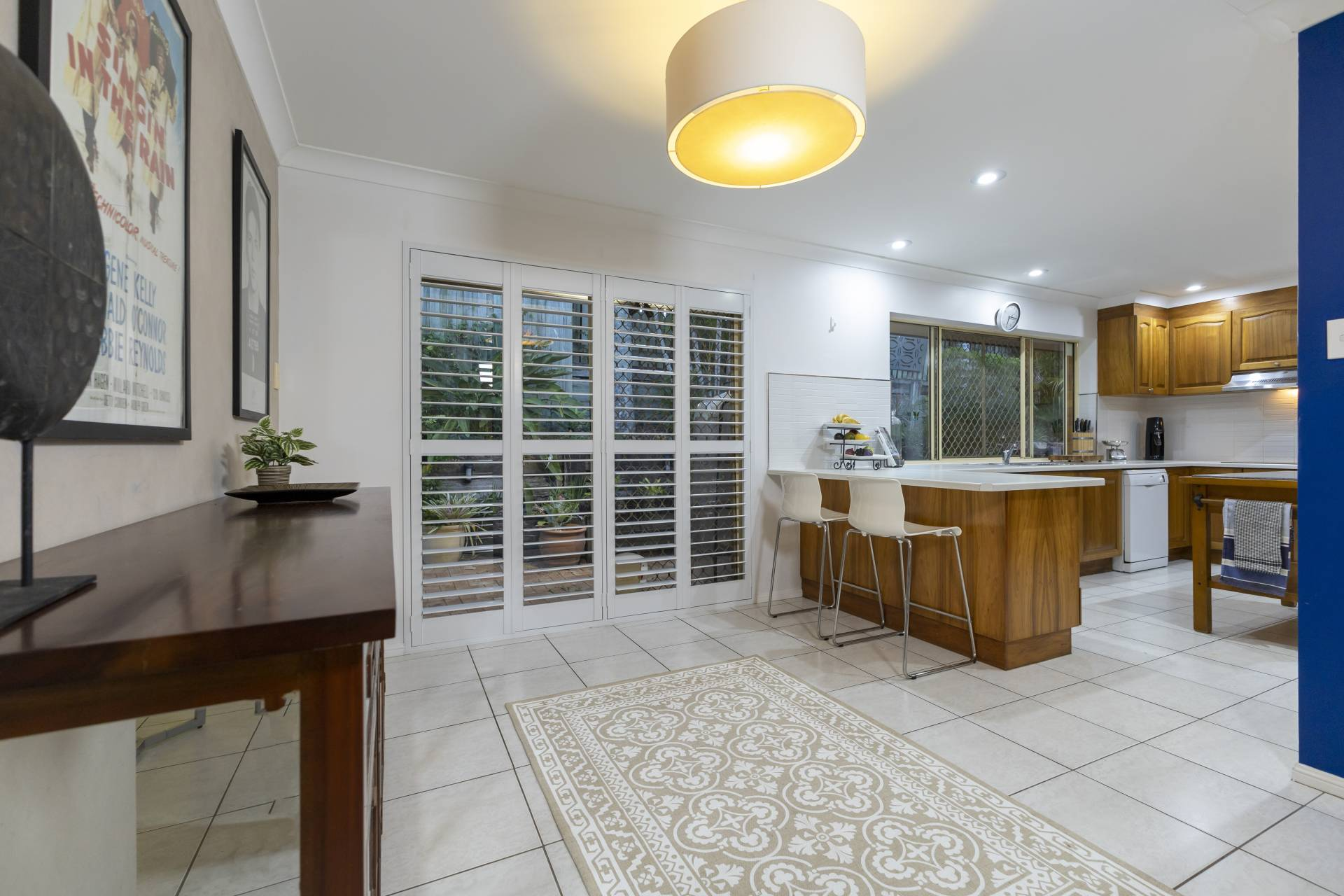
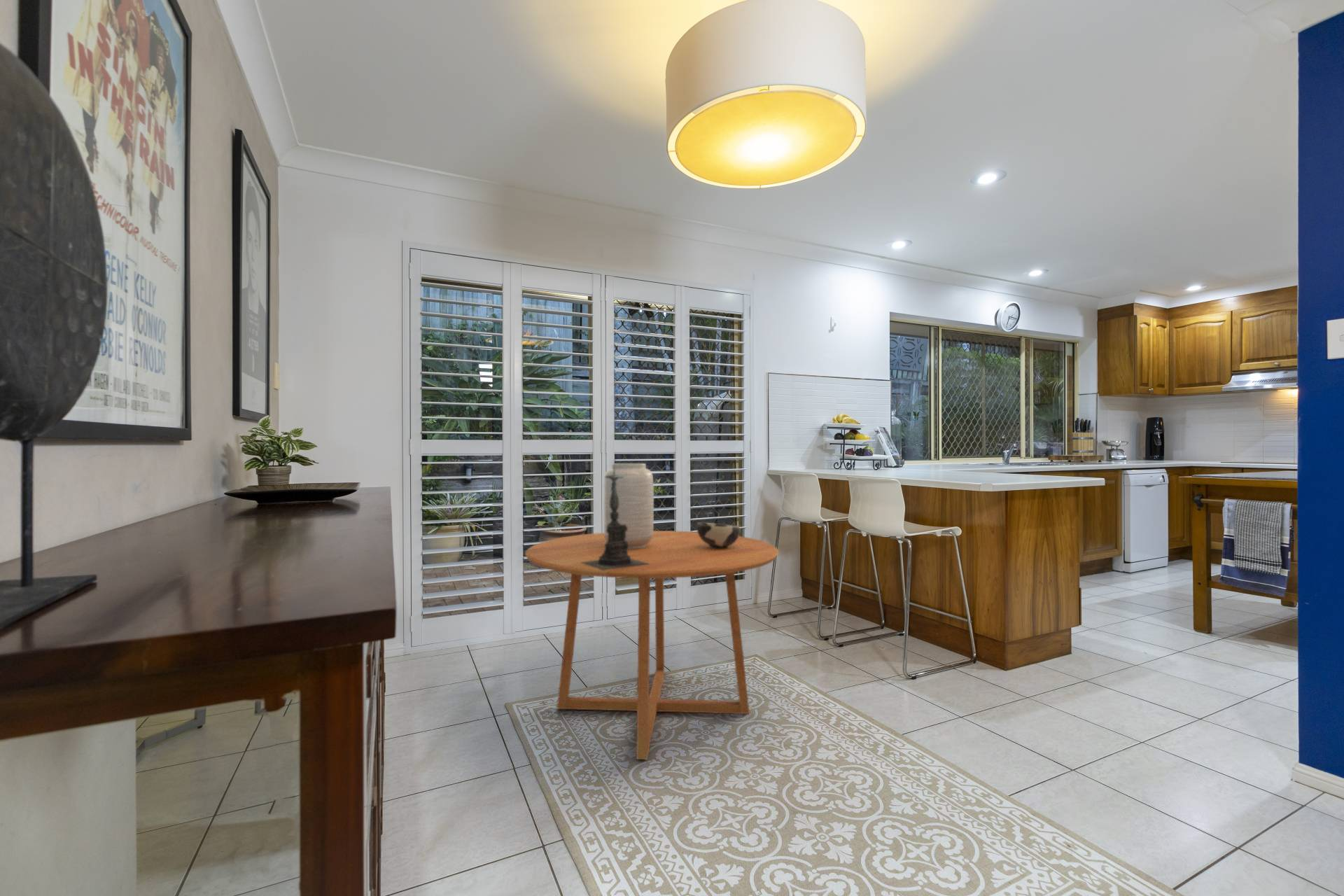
+ bowl [696,521,741,548]
+ dining table [524,530,779,760]
+ vase [603,463,654,549]
+ candle holder [580,461,648,570]
